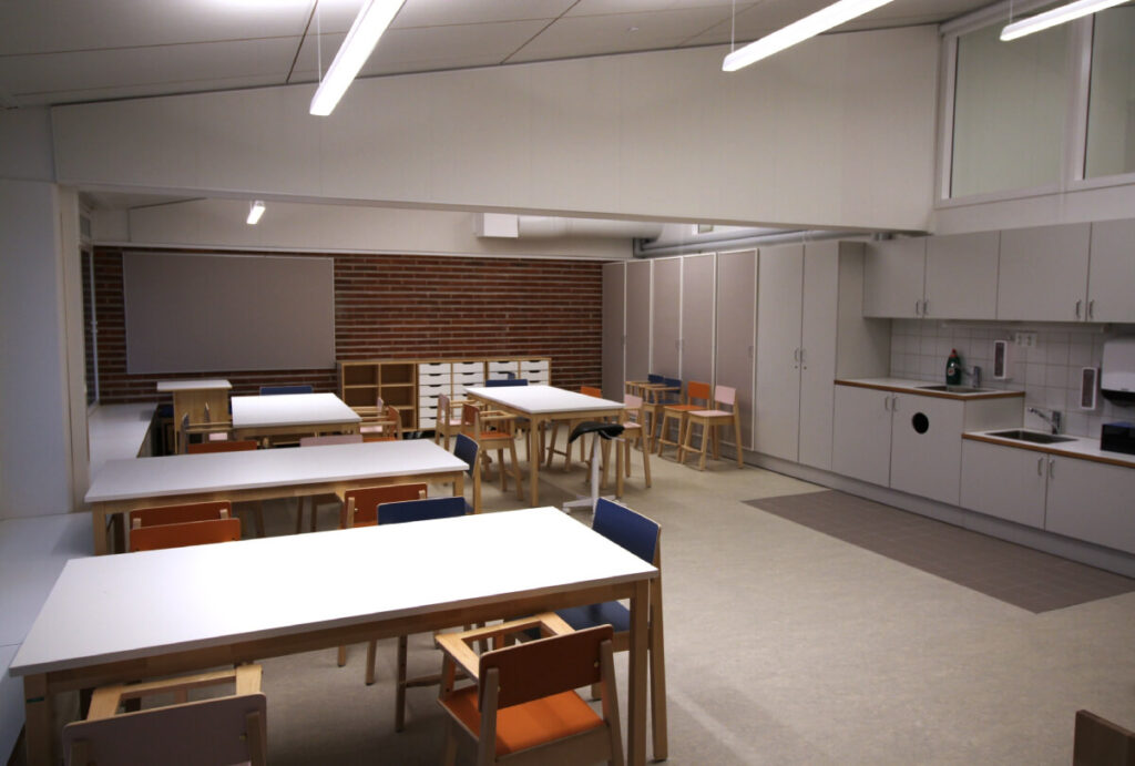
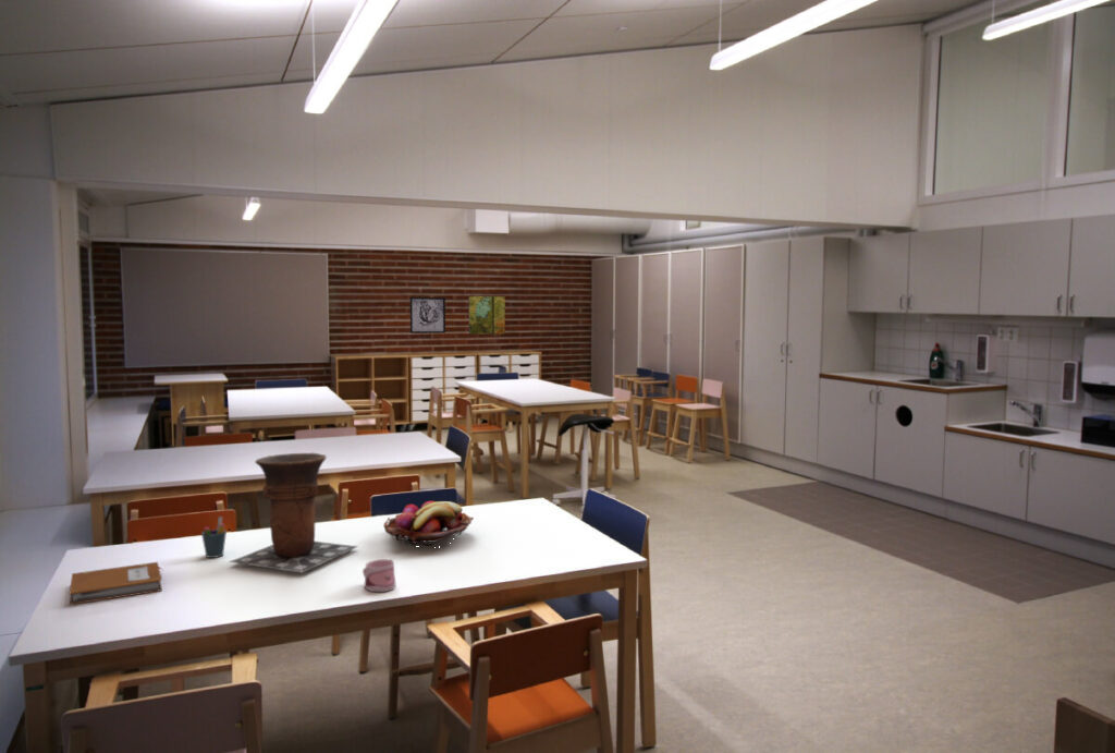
+ notebook [69,561,163,606]
+ vase [228,452,359,574]
+ fruit basket [382,500,475,548]
+ map [468,295,506,336]
+ mug [362,558,396,593]
+ pen holder [200,515,228,559]
+ wall art [409,296,446,335]
